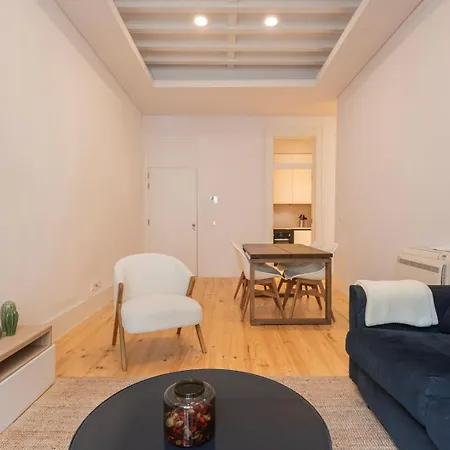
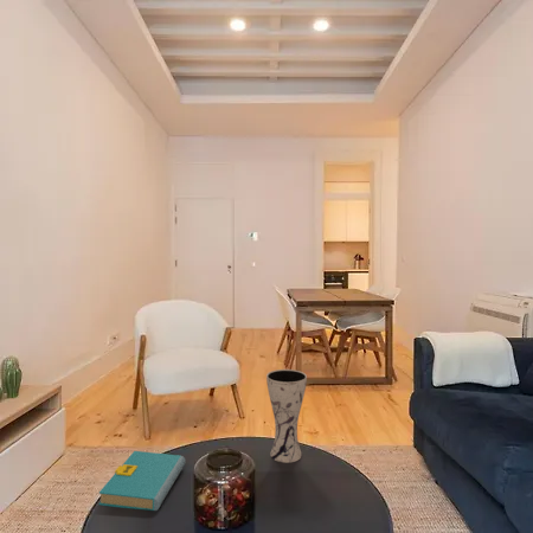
+ book [98,450,187,512]
+ vase [265,368,308,464]
